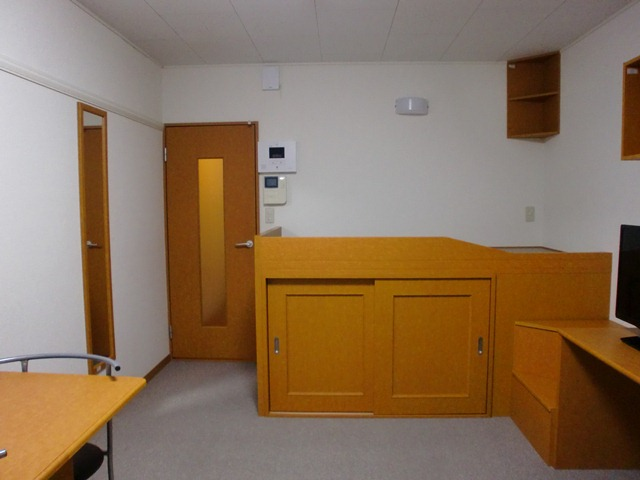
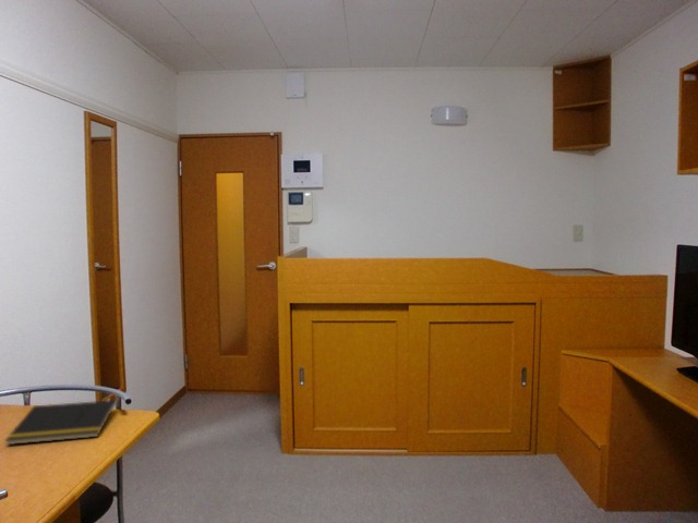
+ notepad [3,399,117,446]
